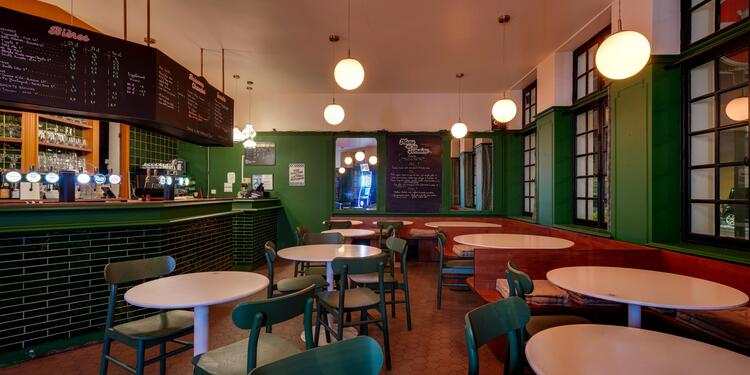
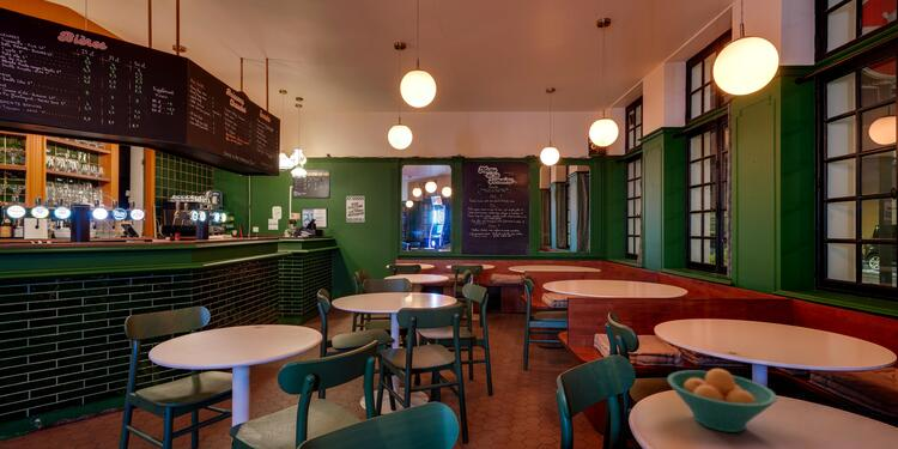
+ fruit bowl [666,368,778,433]
